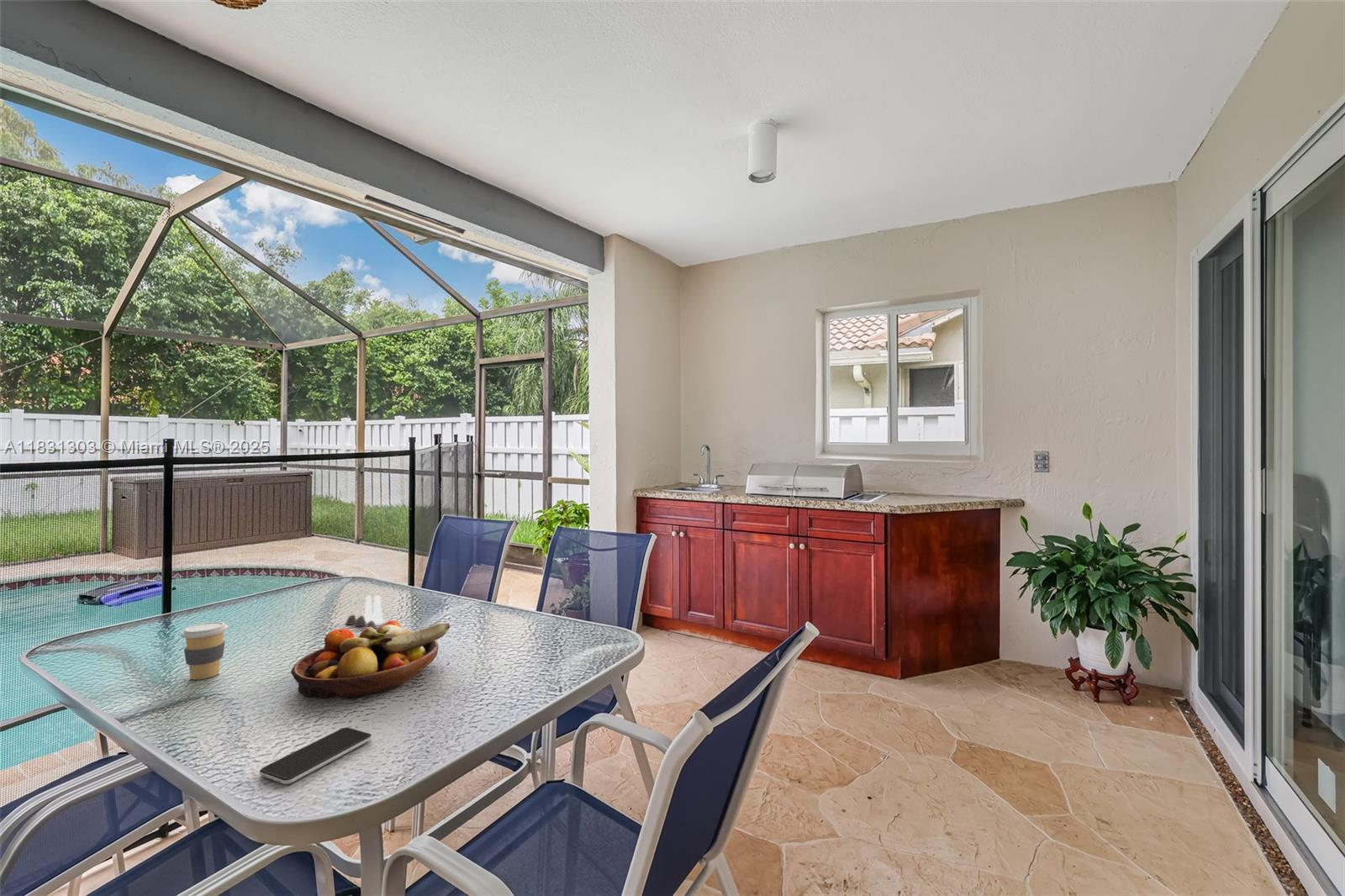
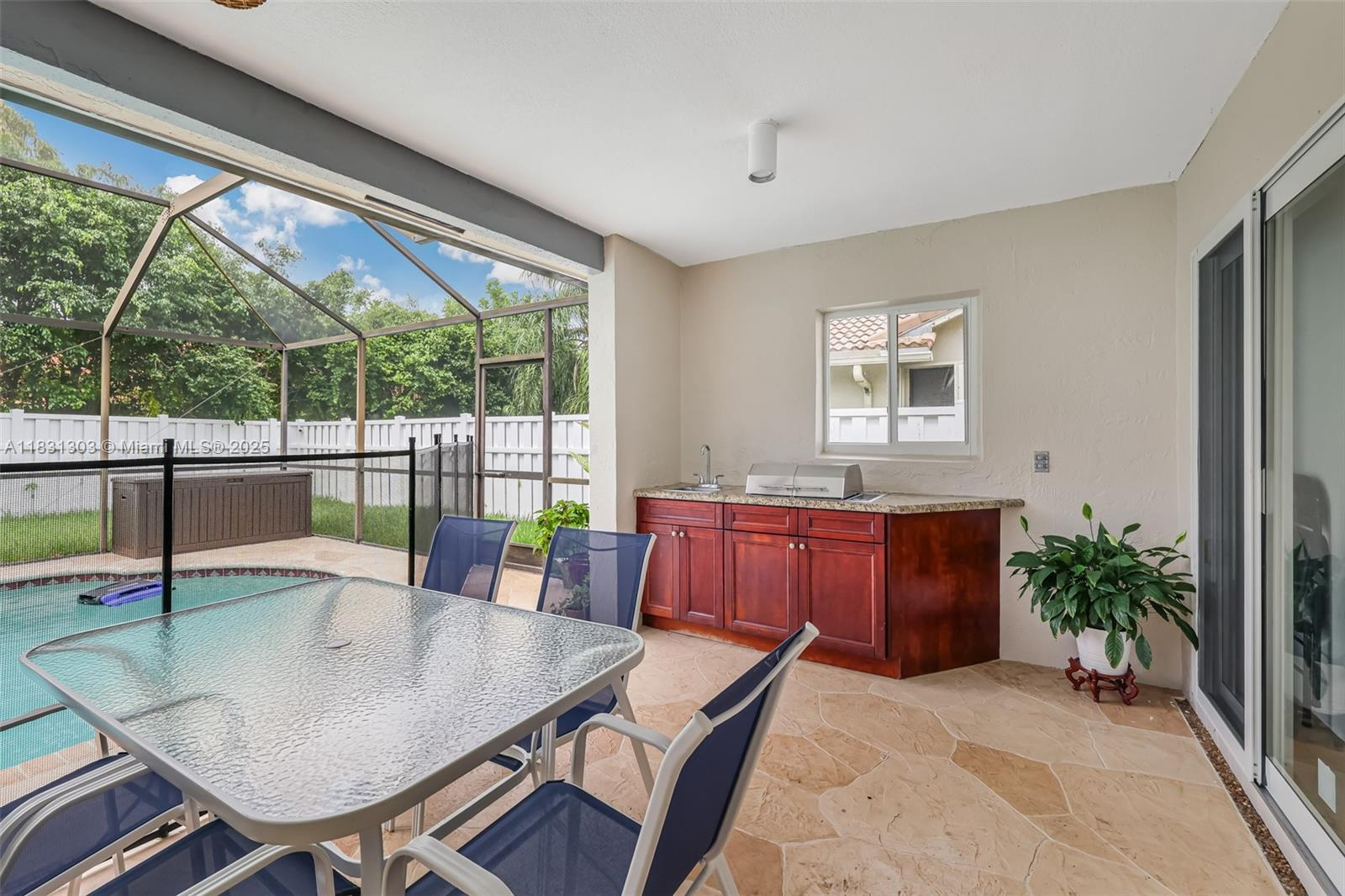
- fruit bowl [290,619,451,699]
- salt and pepper shaker set [345,594,385,630]
- smartphone [259,727,372,785]
- coffee cup [180,621,229,680]
